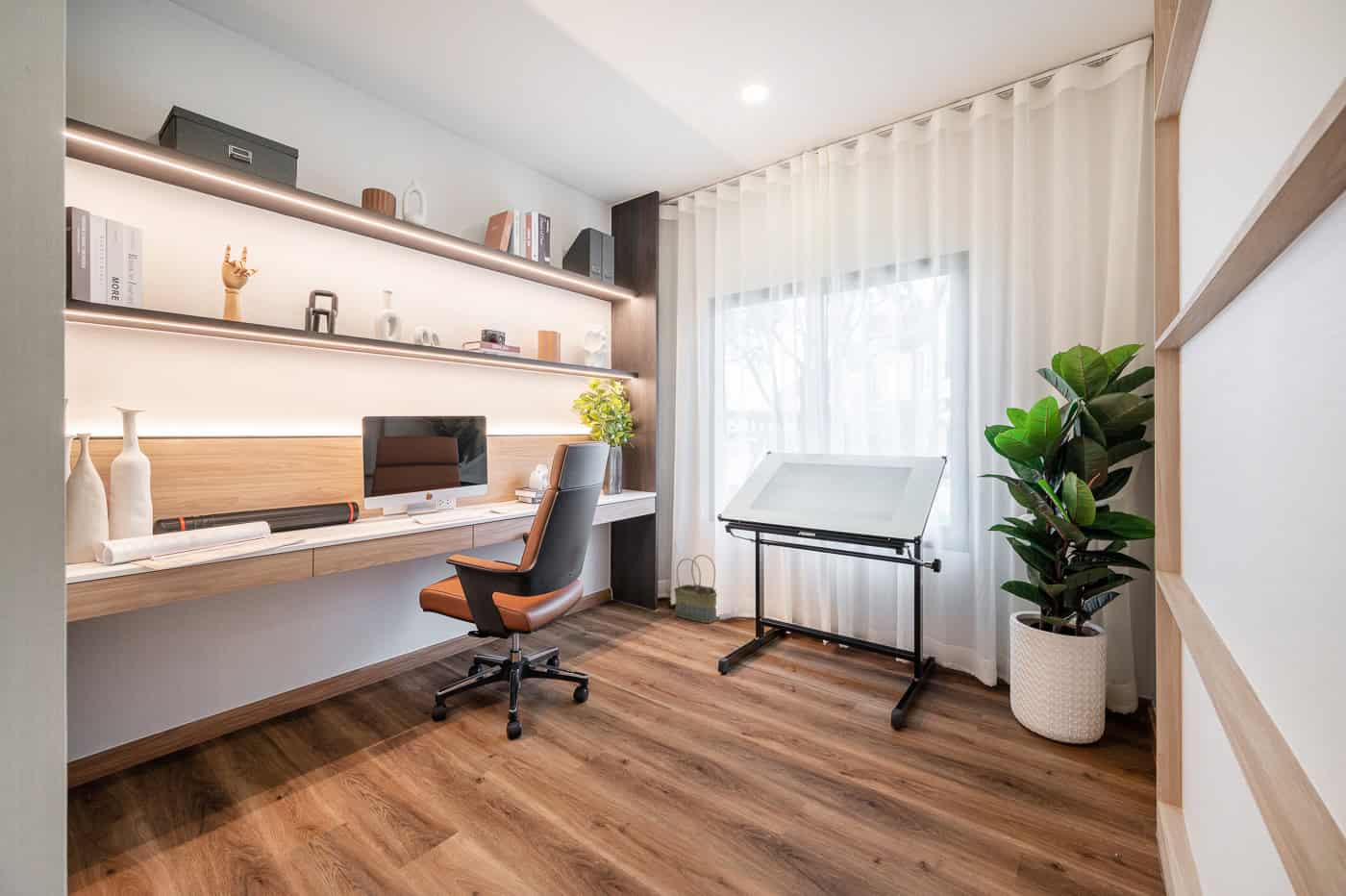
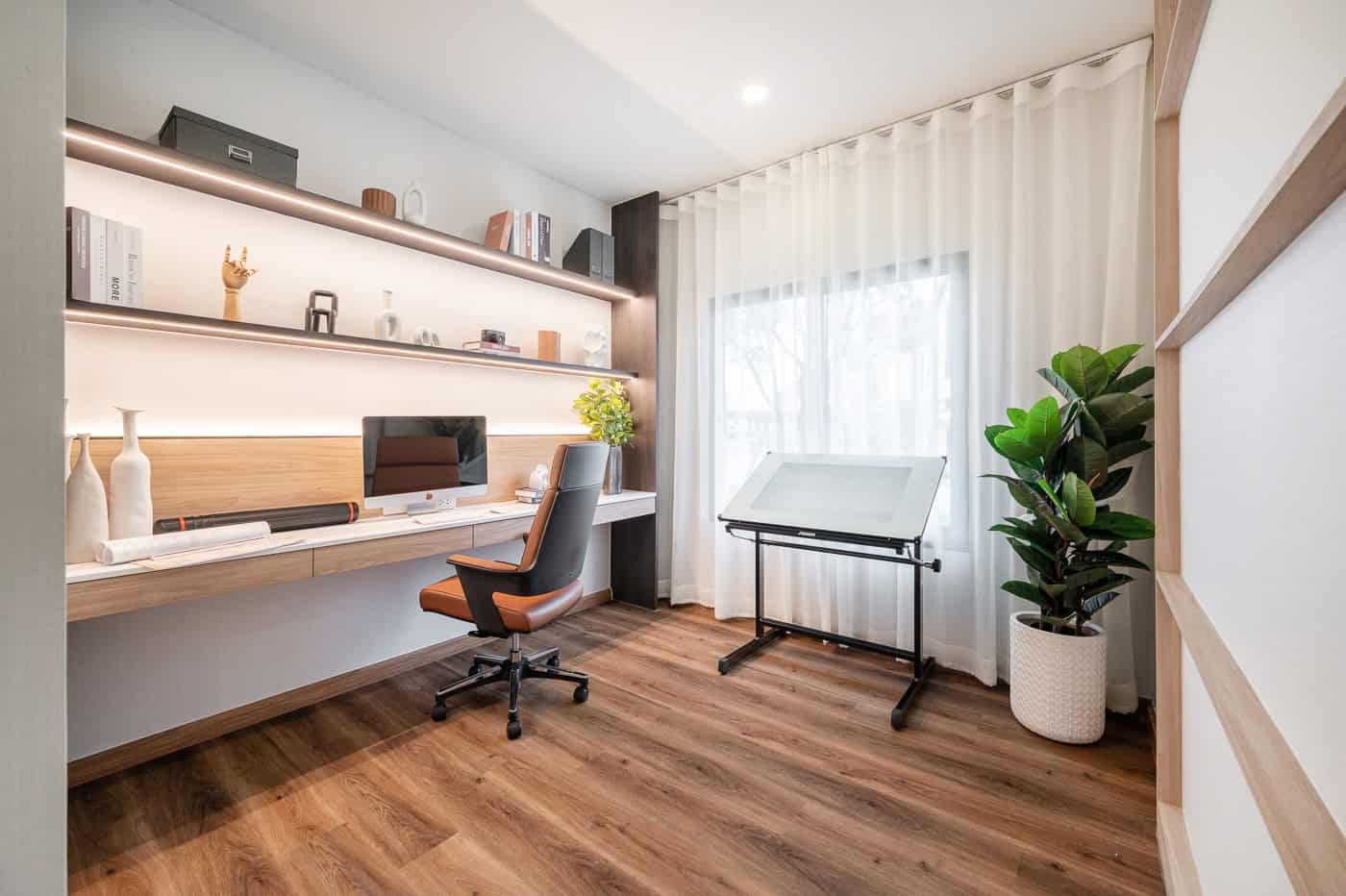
- basket [673,554,720,624]
